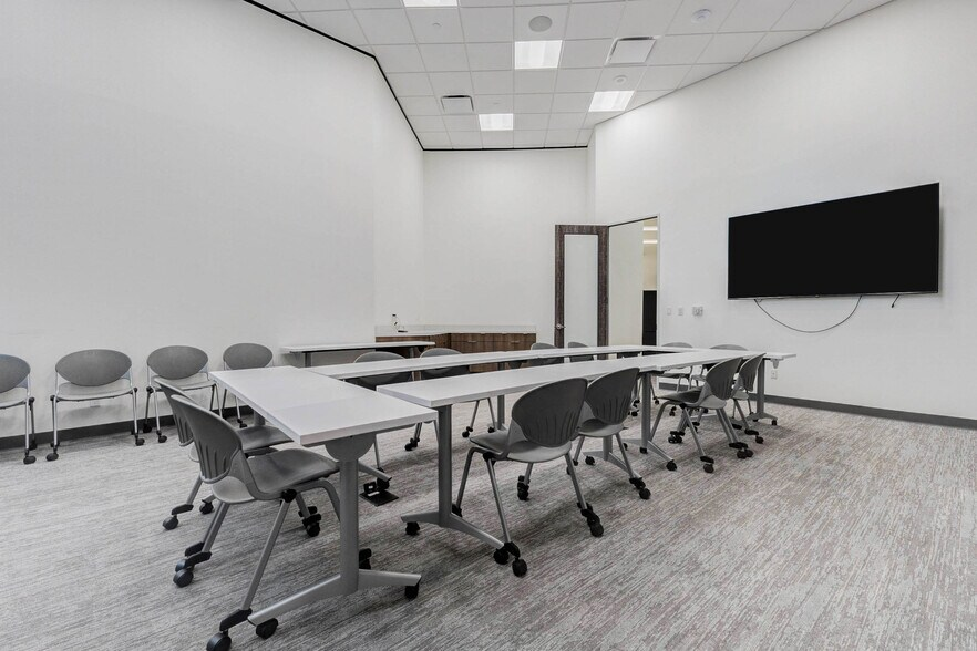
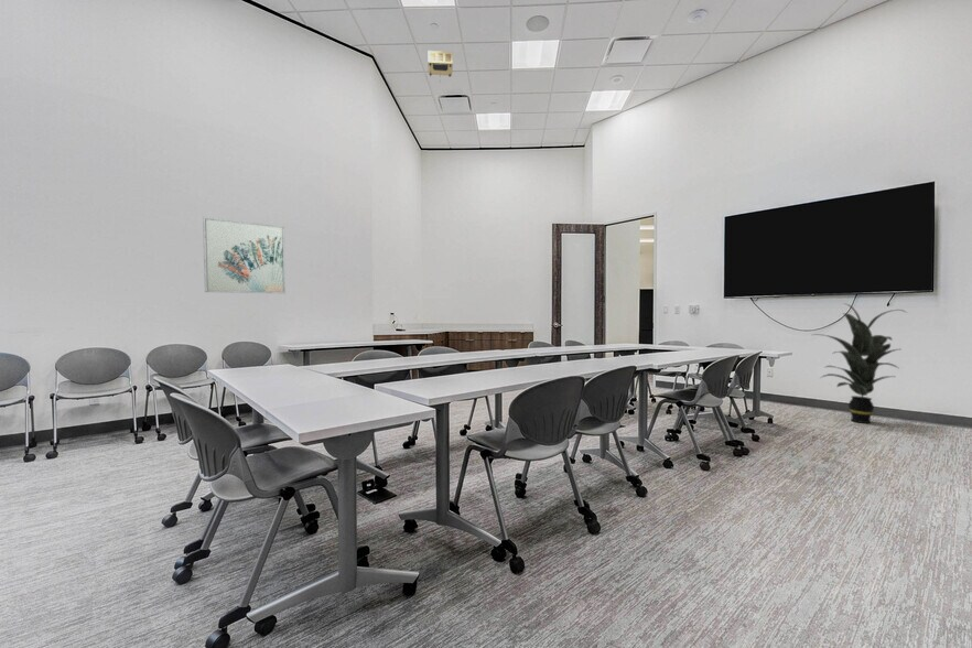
+ projector [428,50,454,84]
+ wall art [202,216,287,295]
+ indoor plant [812,302,908,424]
